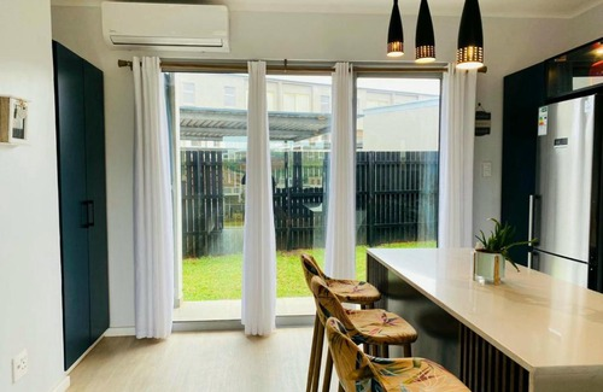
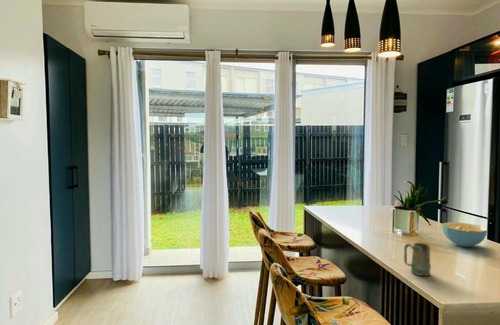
+ mug [403,242,432,277]
+ cereal bowl [441,221,488,248]
